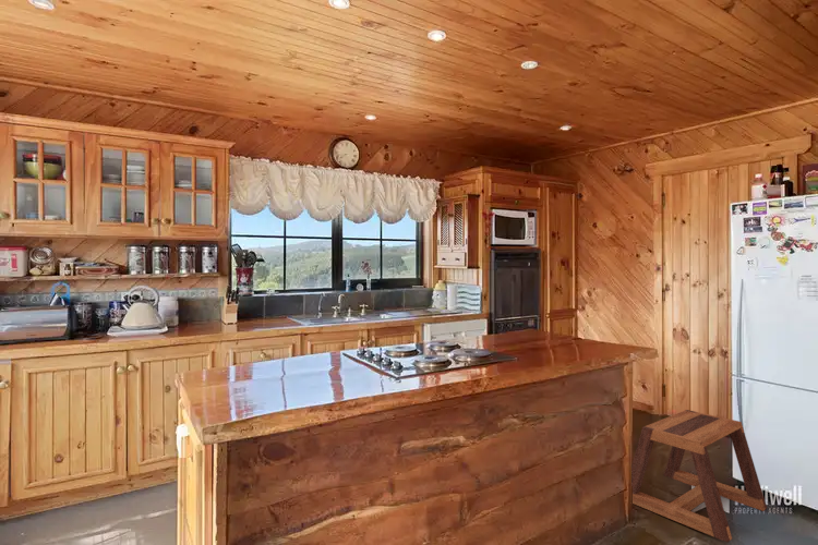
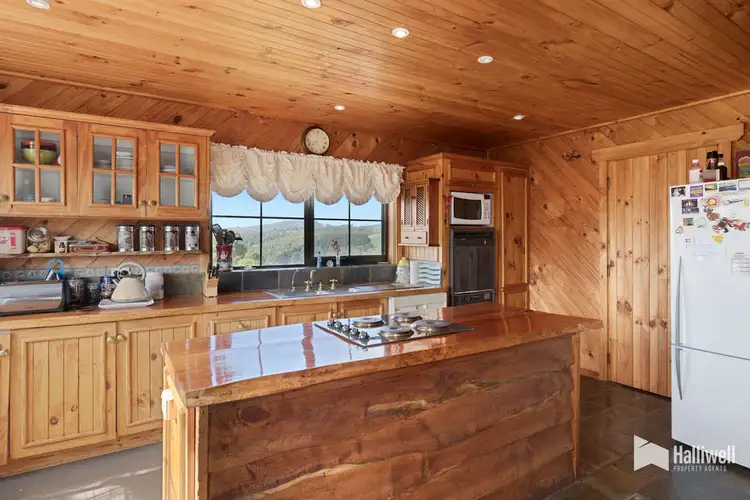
- stool [630,409,768,543]
